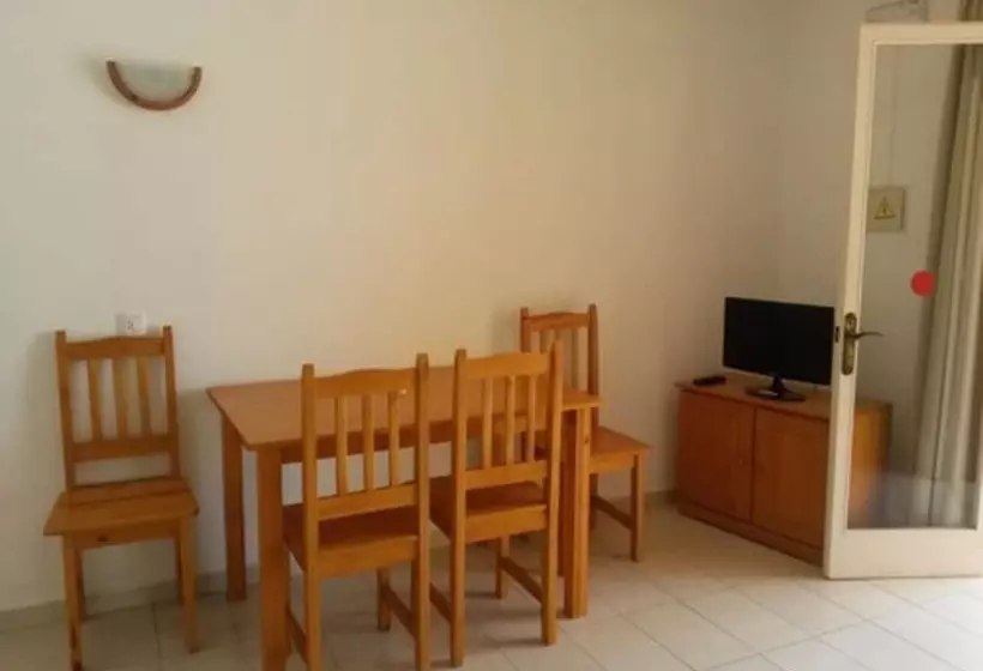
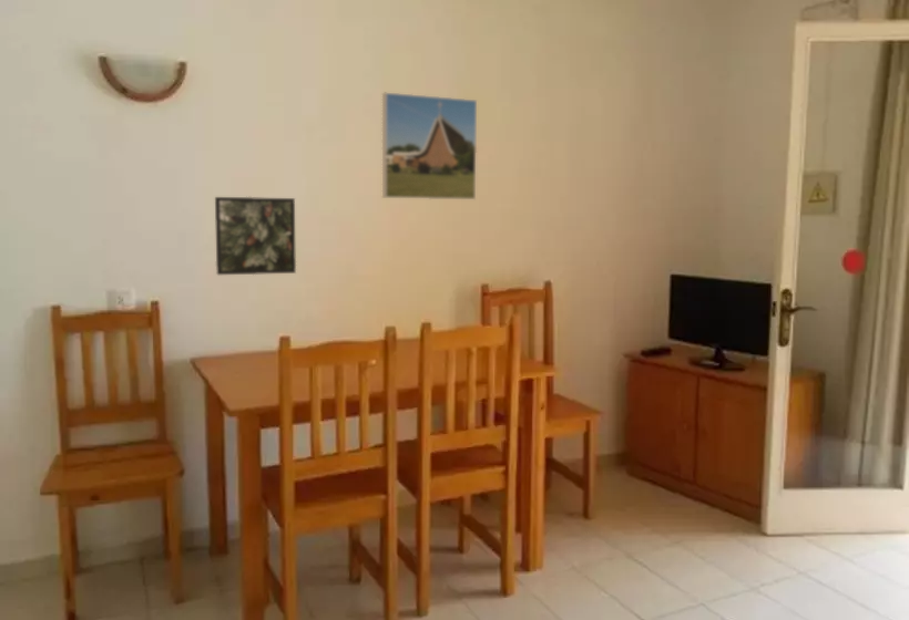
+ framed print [381,92,478,200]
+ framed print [214,196,297,276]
